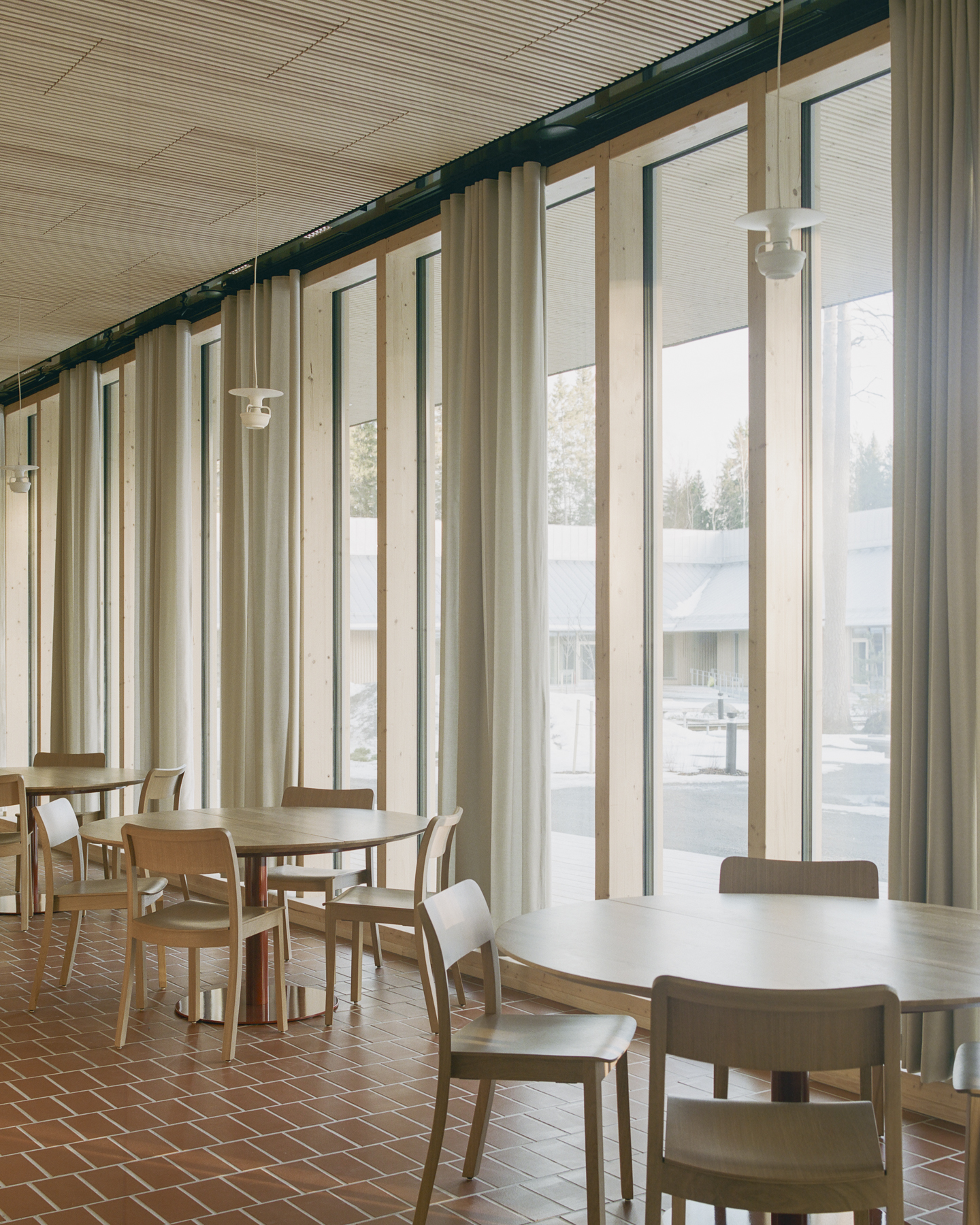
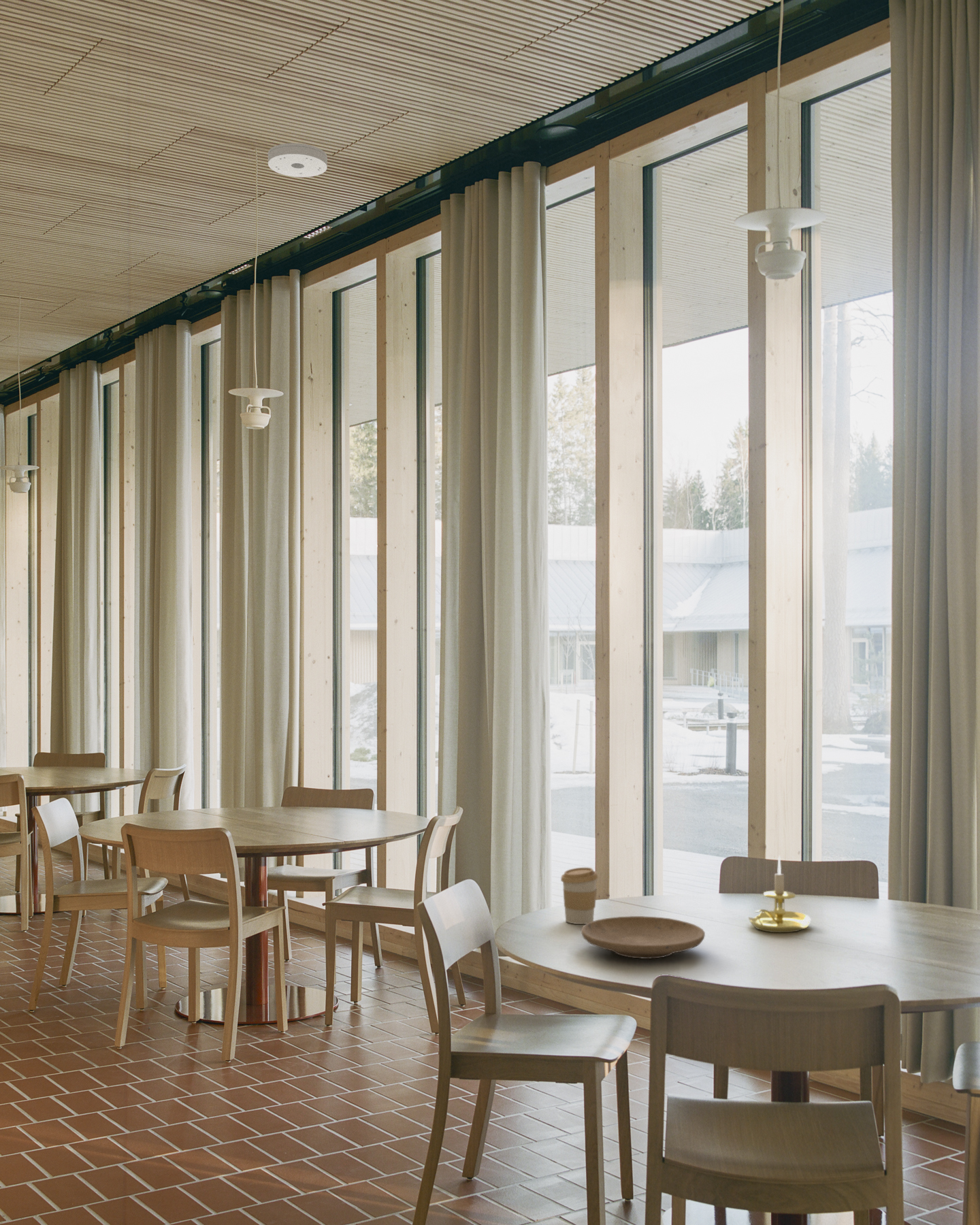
+ smoke detector [267,142,328,178]
+ coffee cup [560,867,599,925]
+ candle holder [747,855,812,933]
+ plate [581,915,706,960]
